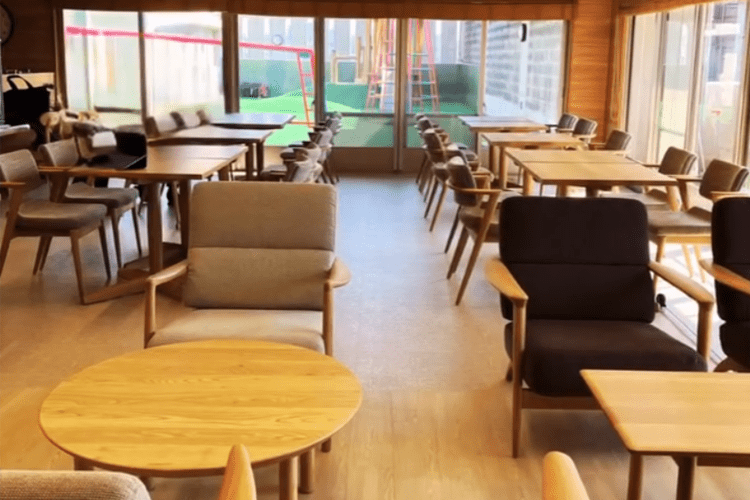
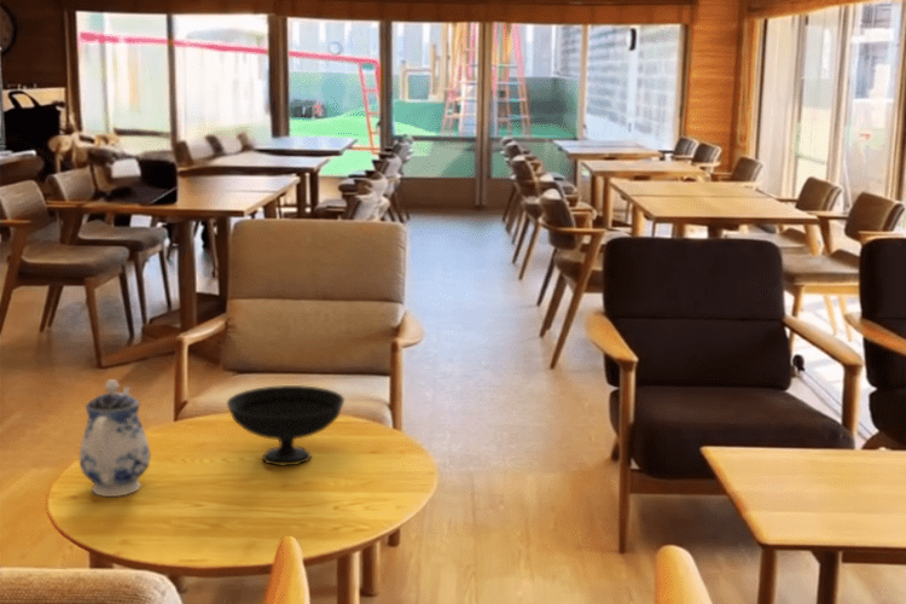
+ teapot [79,378,152,498]
+ bowl [226,384,345,466]
